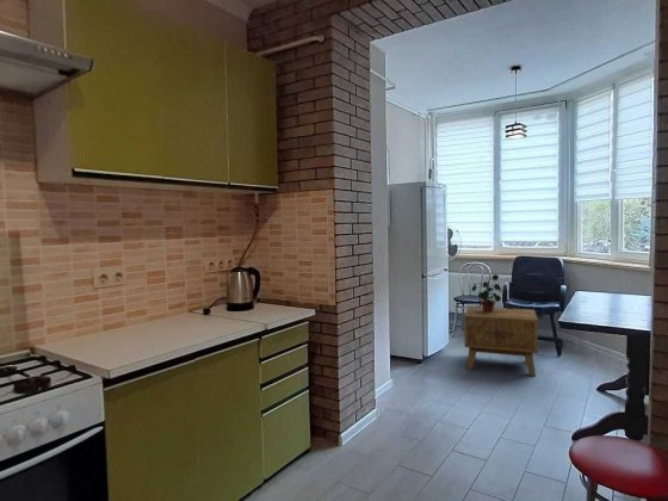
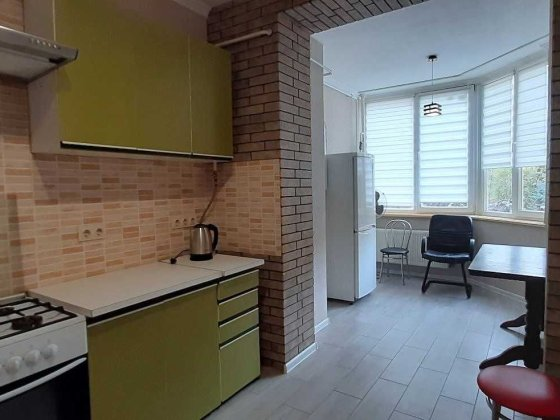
- potted plant [470,273,507,313]
- side table [463,305,539,377]
